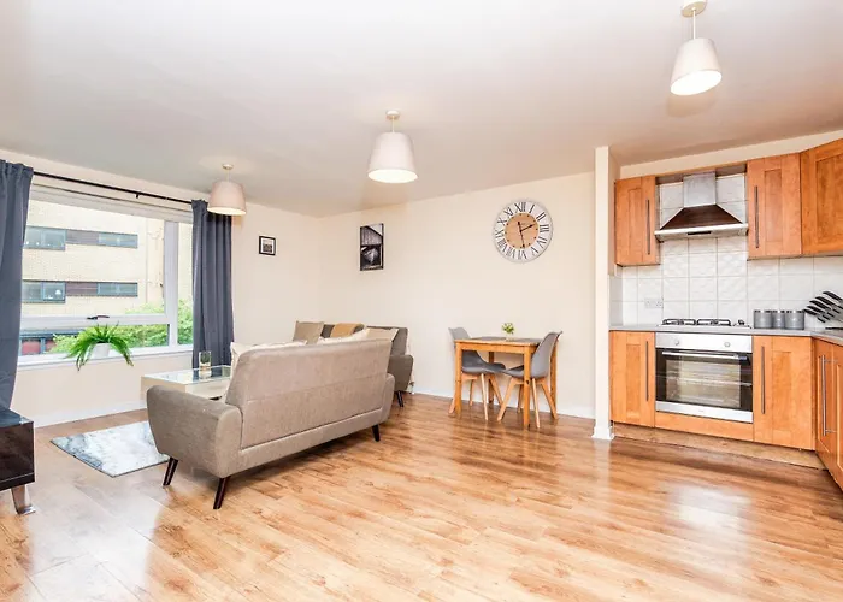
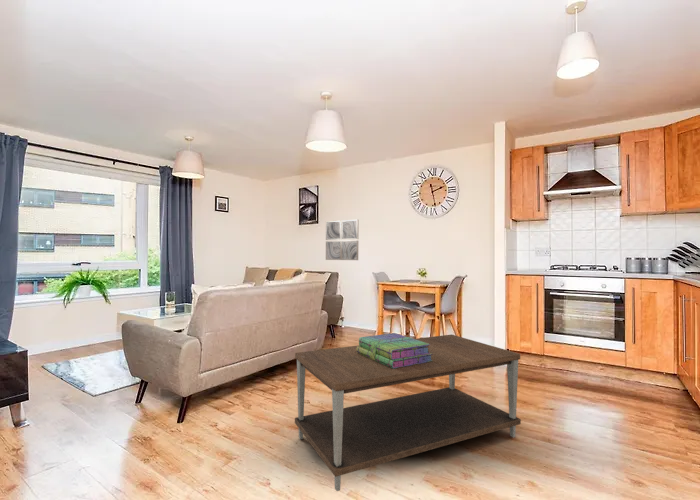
+ stack of books [356,332,433,369]
+ coffee table [294,333,522,492]
+ wall art [325,219,359,261]
